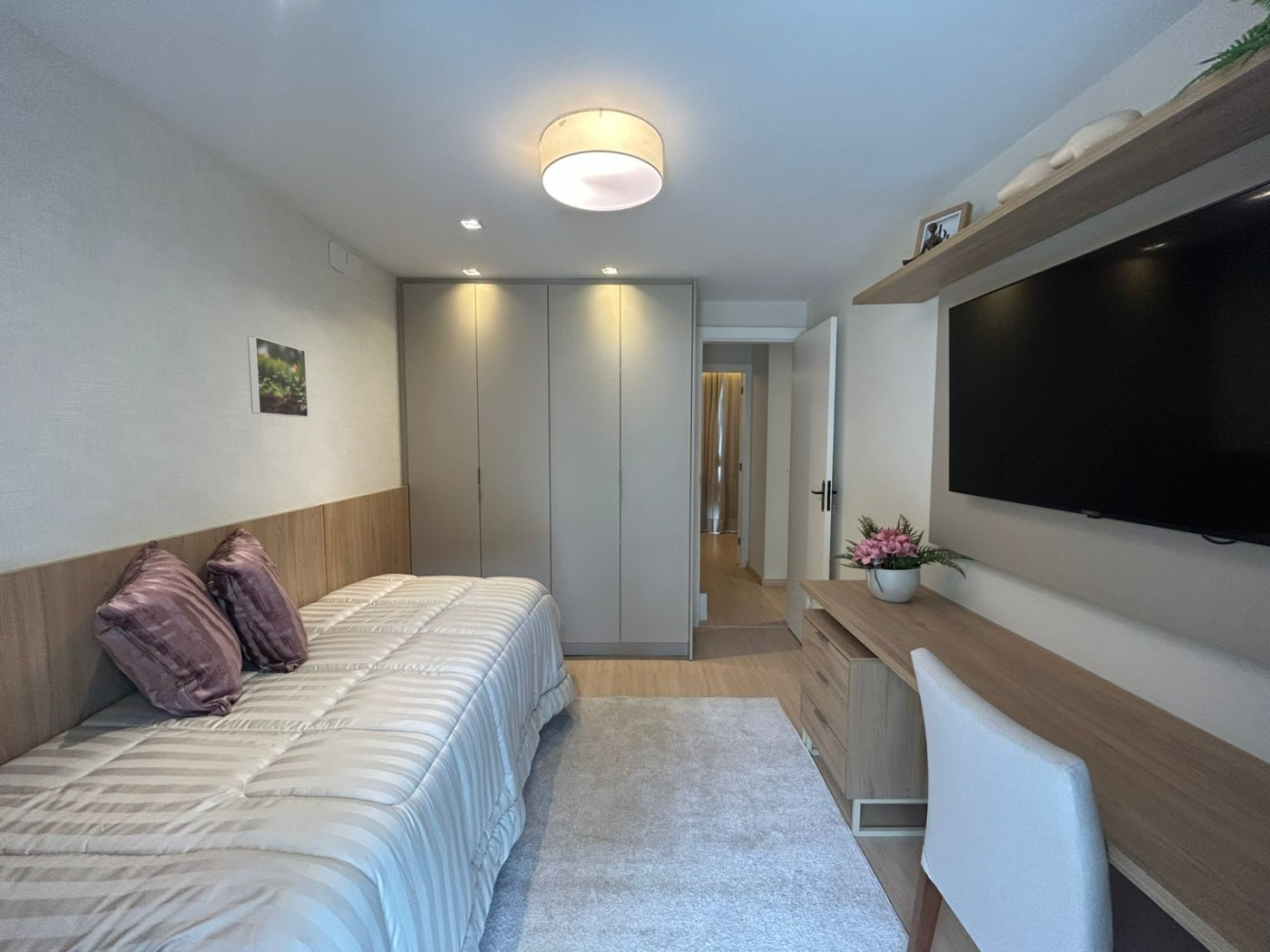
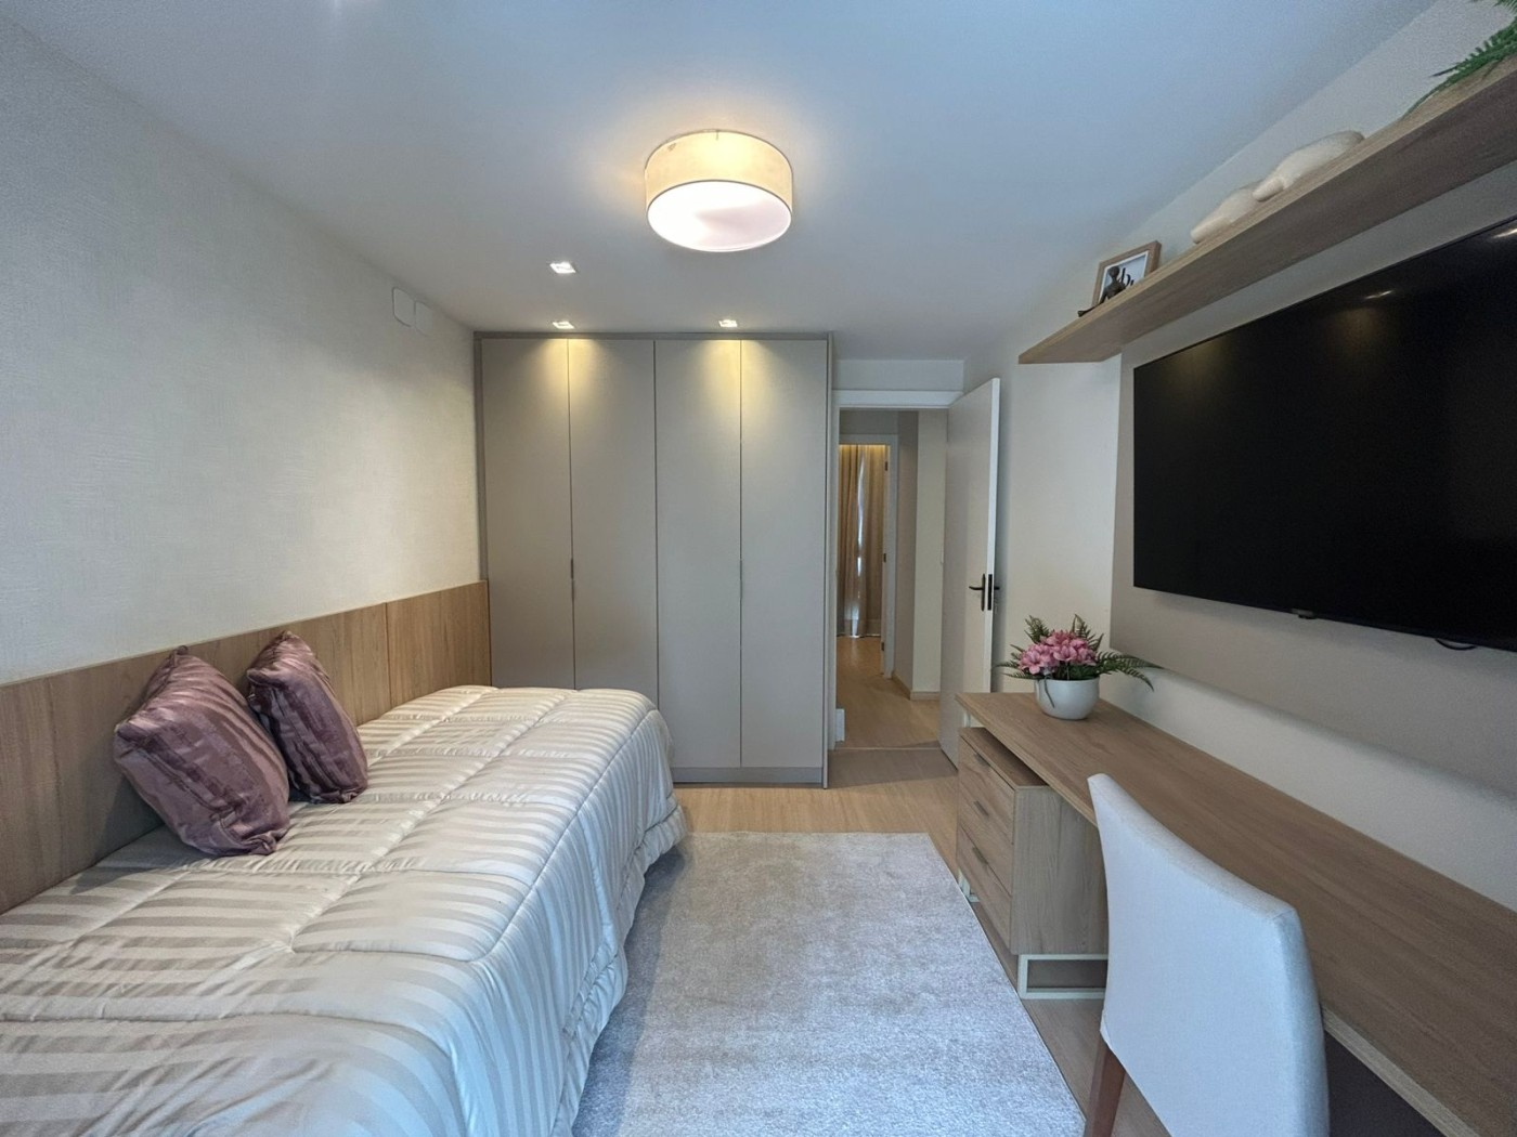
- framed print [247,335,309,418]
